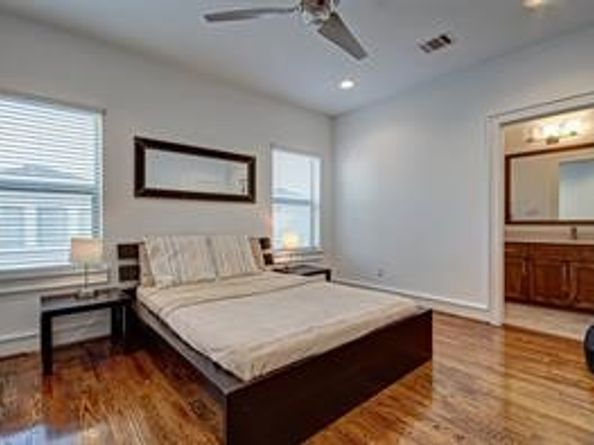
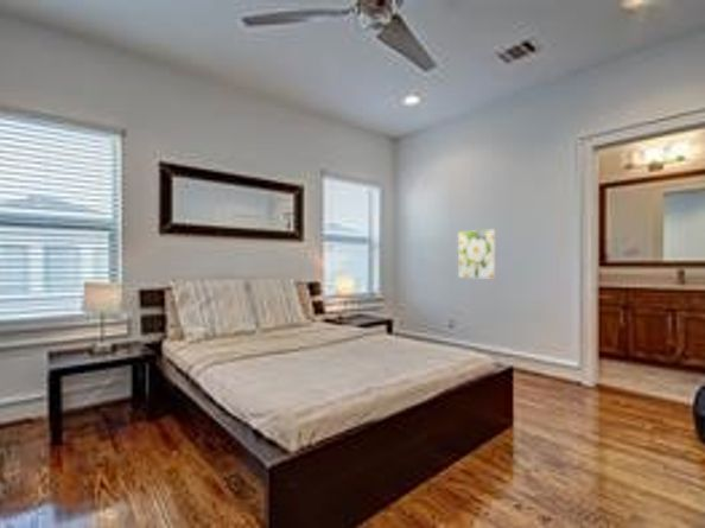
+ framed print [457,228,497,280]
